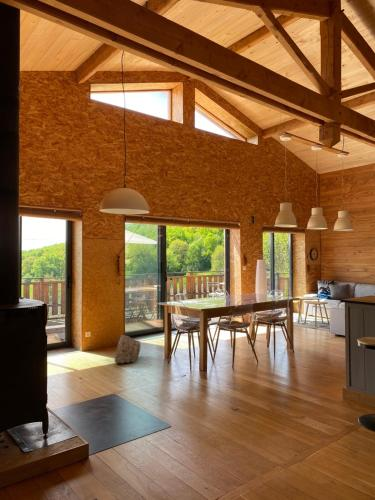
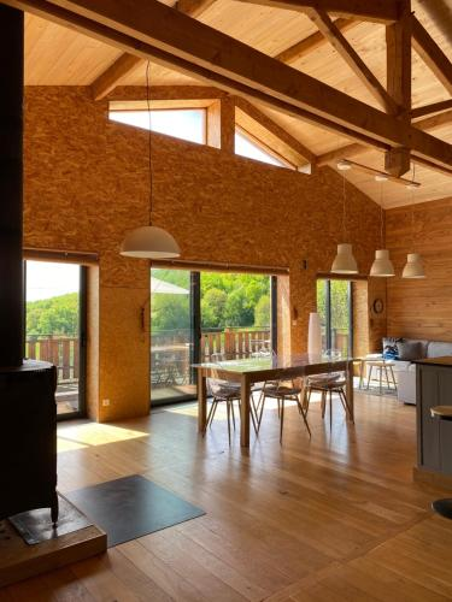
- backpack [114,334,142,365]
